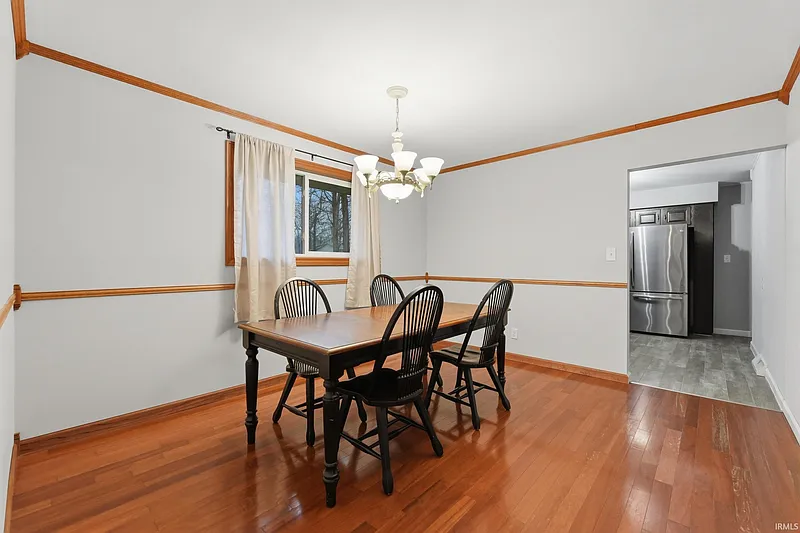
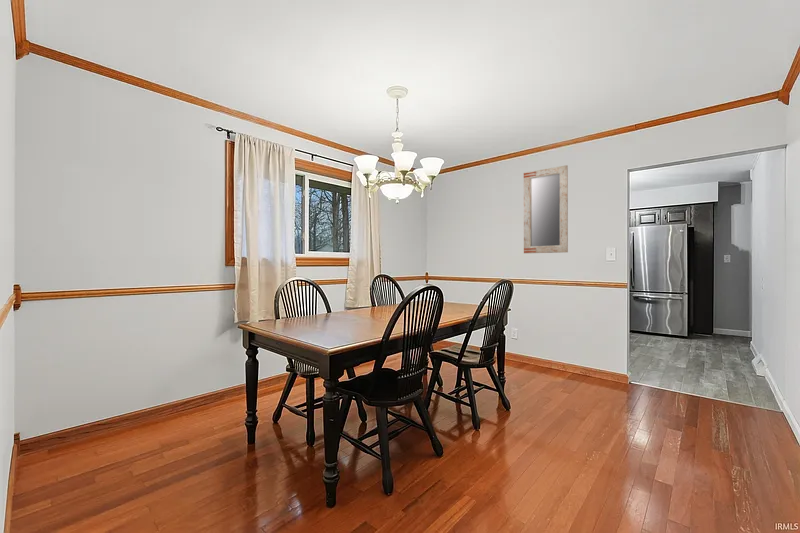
+ home mirror [523,164,569,254]
